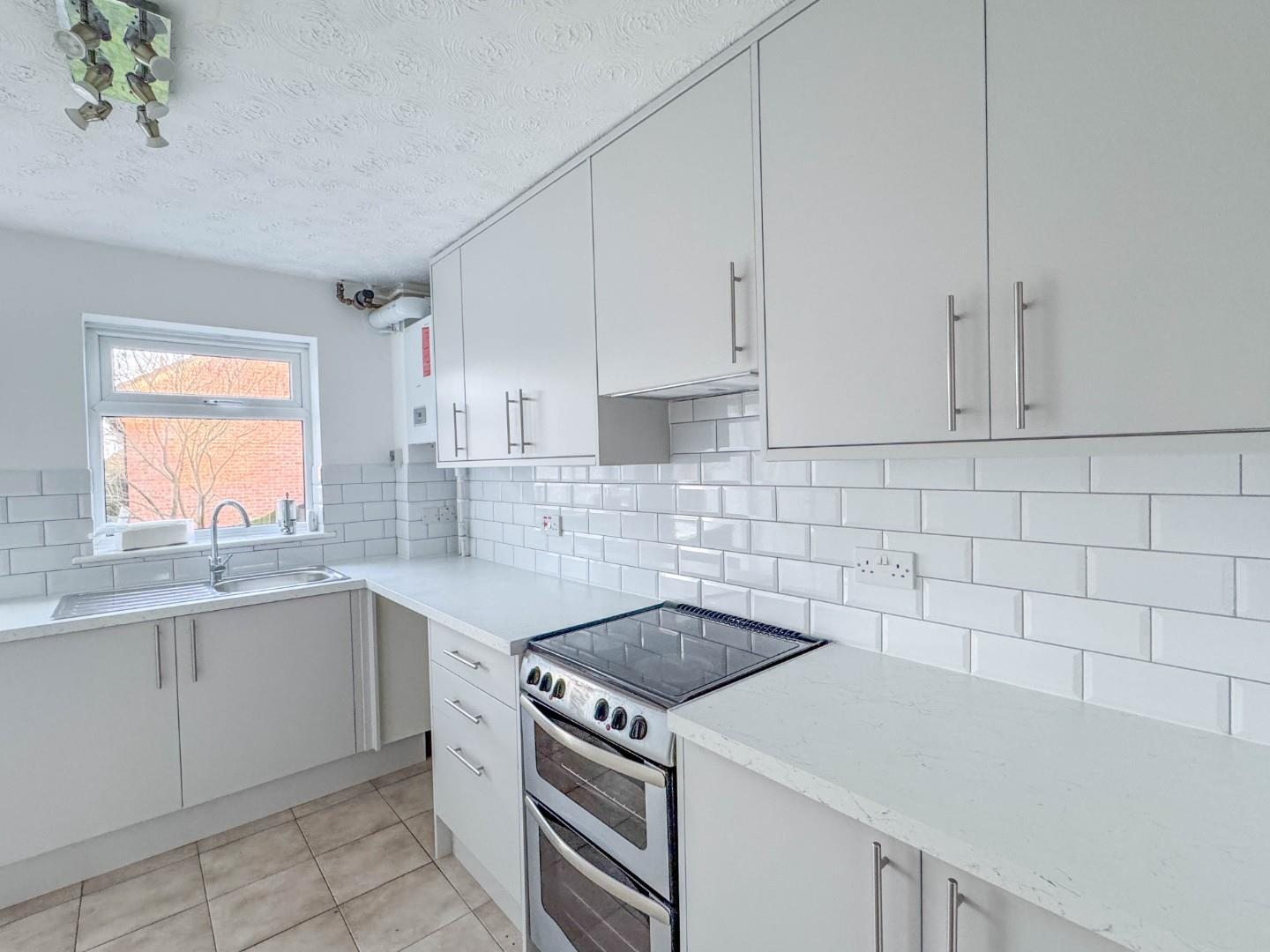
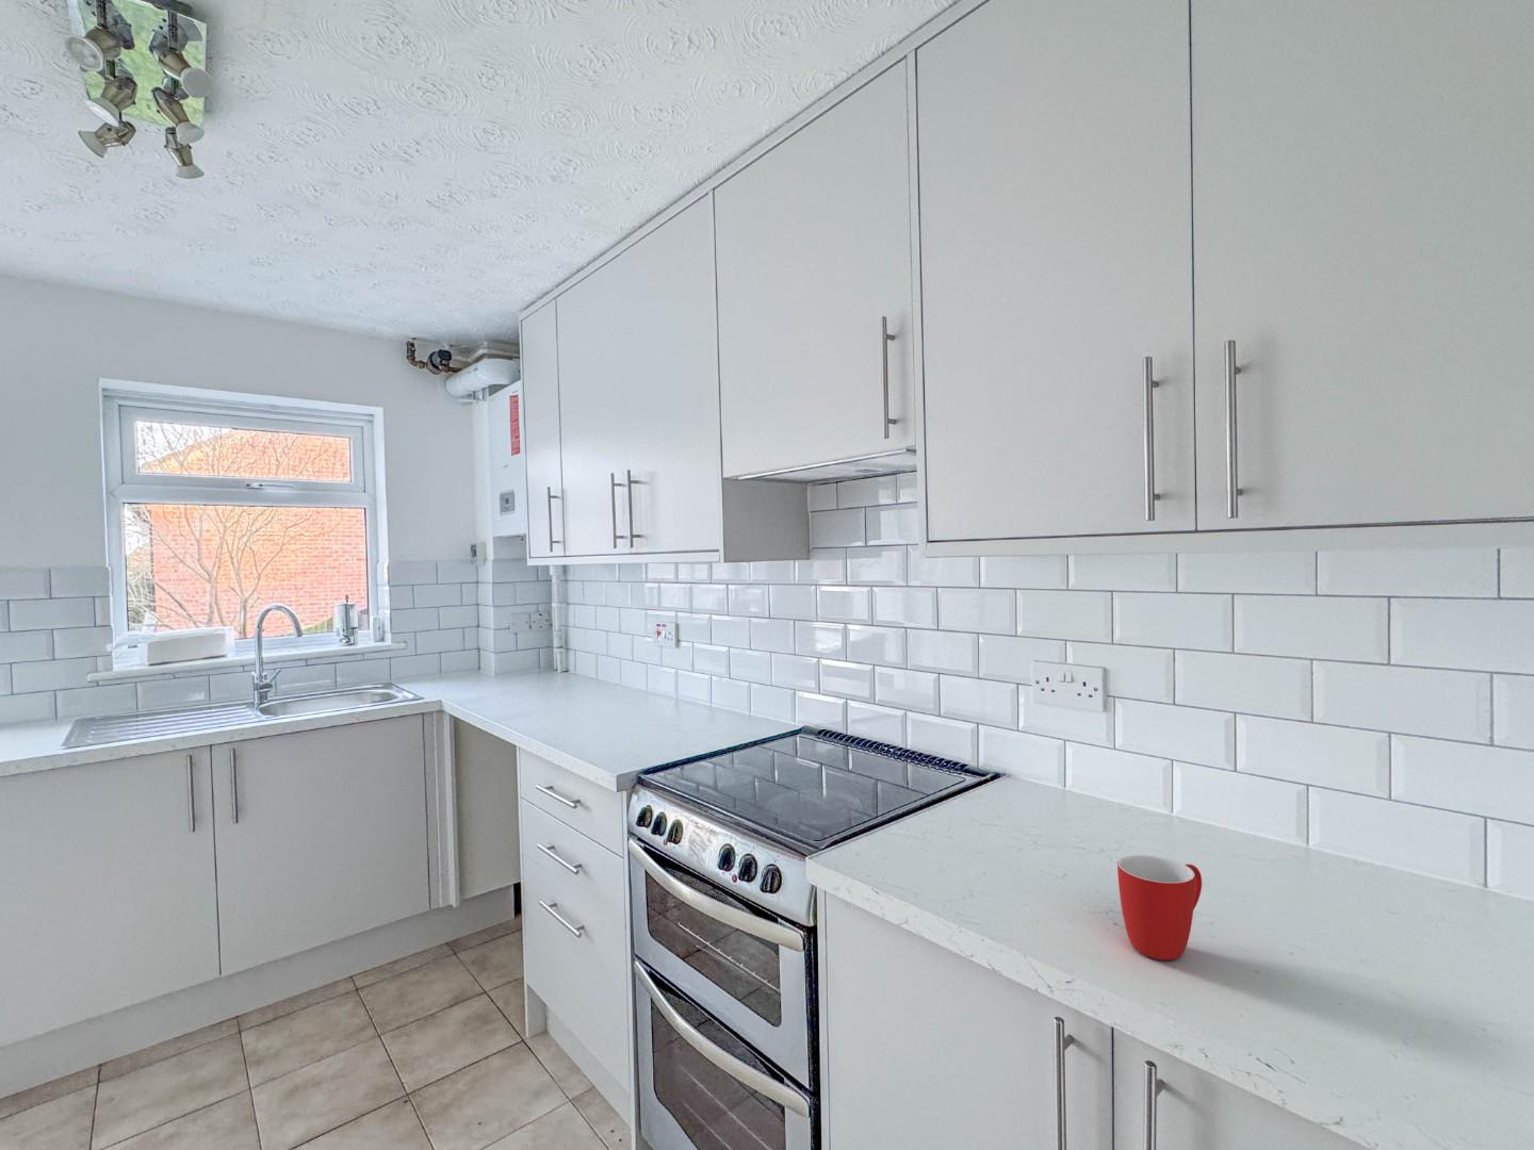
+ mug [1116,854,1203,962]
